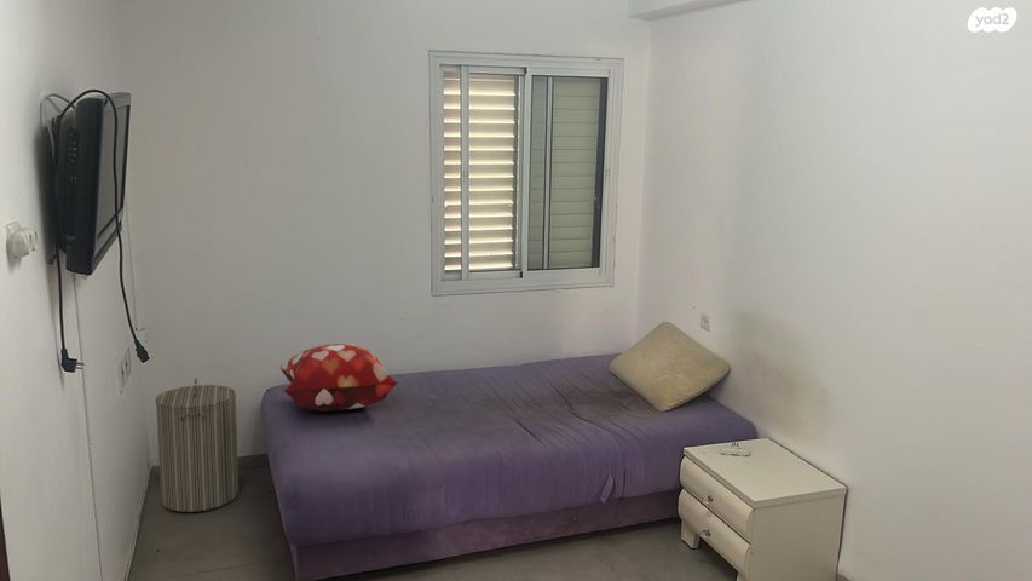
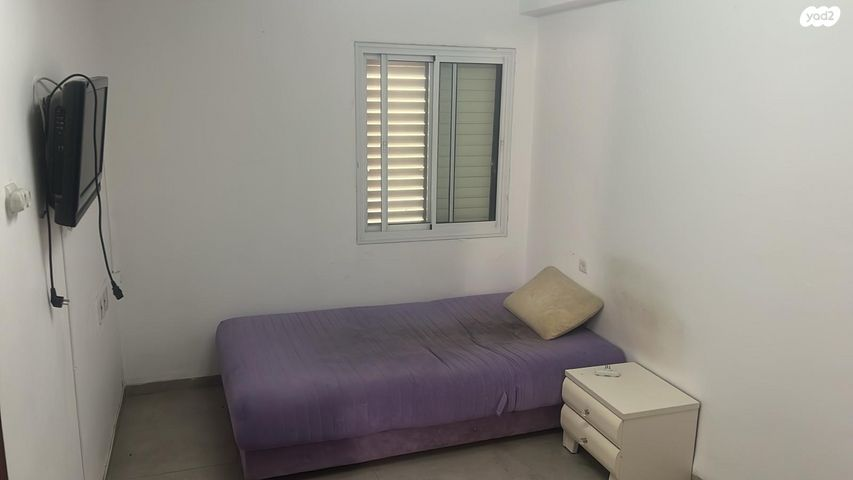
- laundry hamper [155,376,240,513]
- decorative pillow [279,343,399,412]
